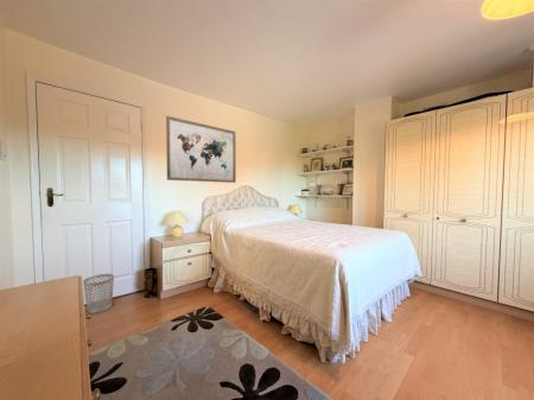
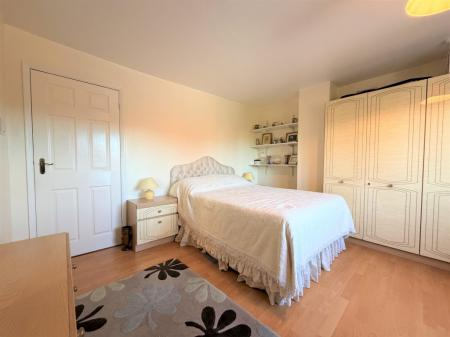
- wastebasket [82,273,115,315]
- wall art [165,115,237,184]
